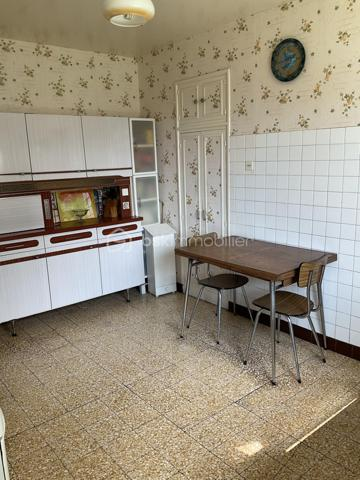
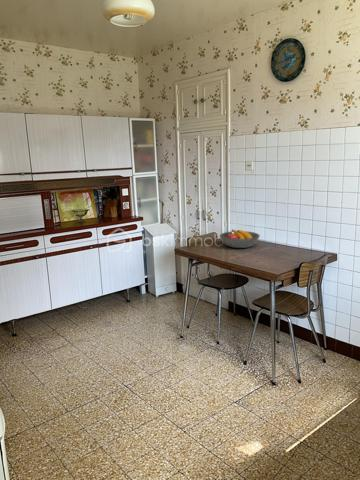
+ fruit bowl [219,228,261,249]
